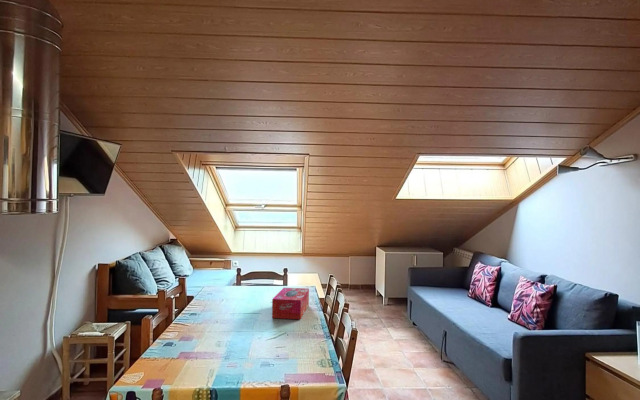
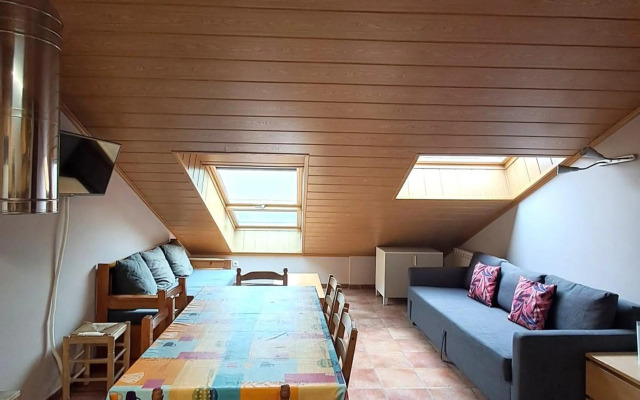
- tissue box [271,287,310,320]
